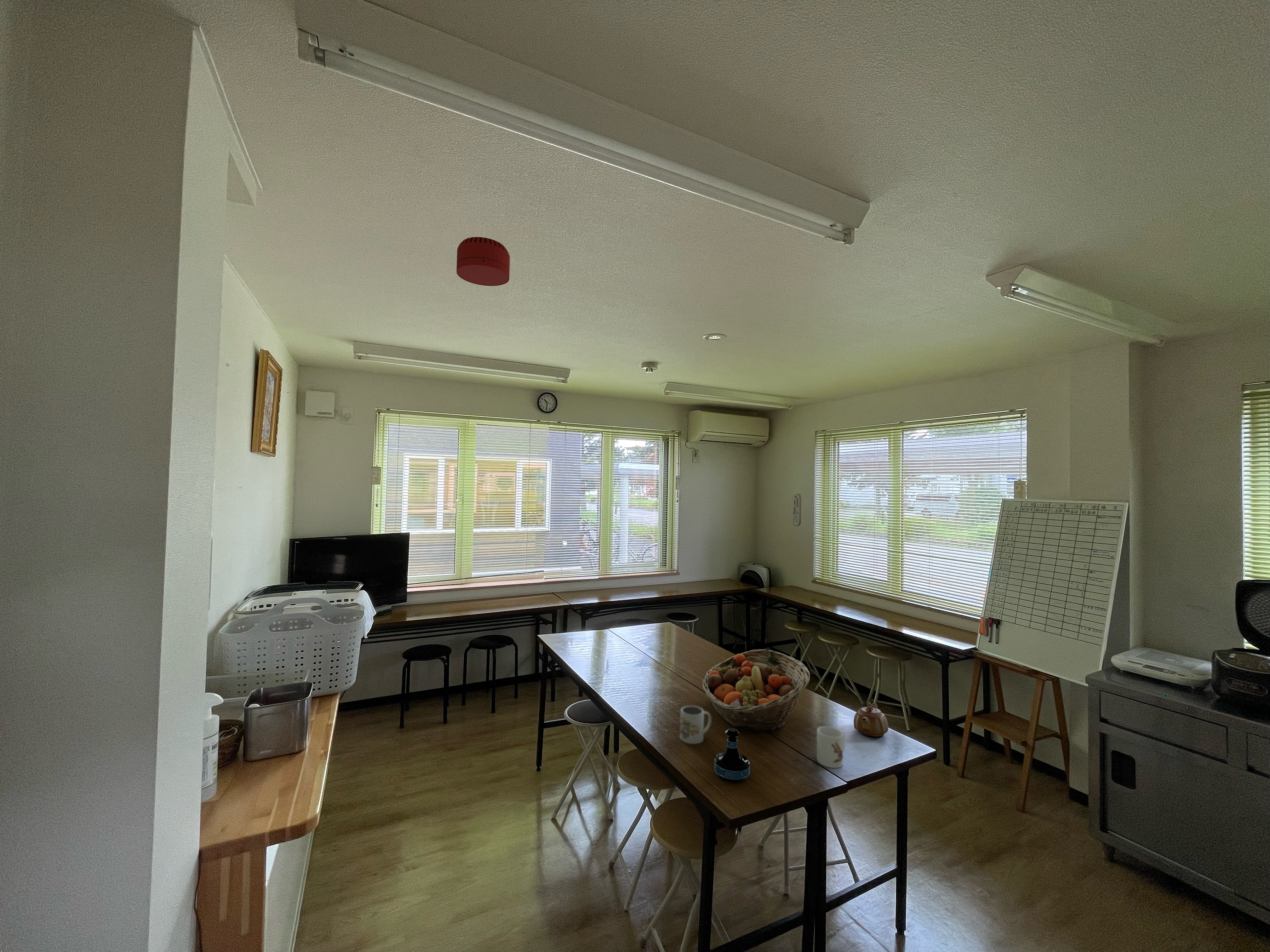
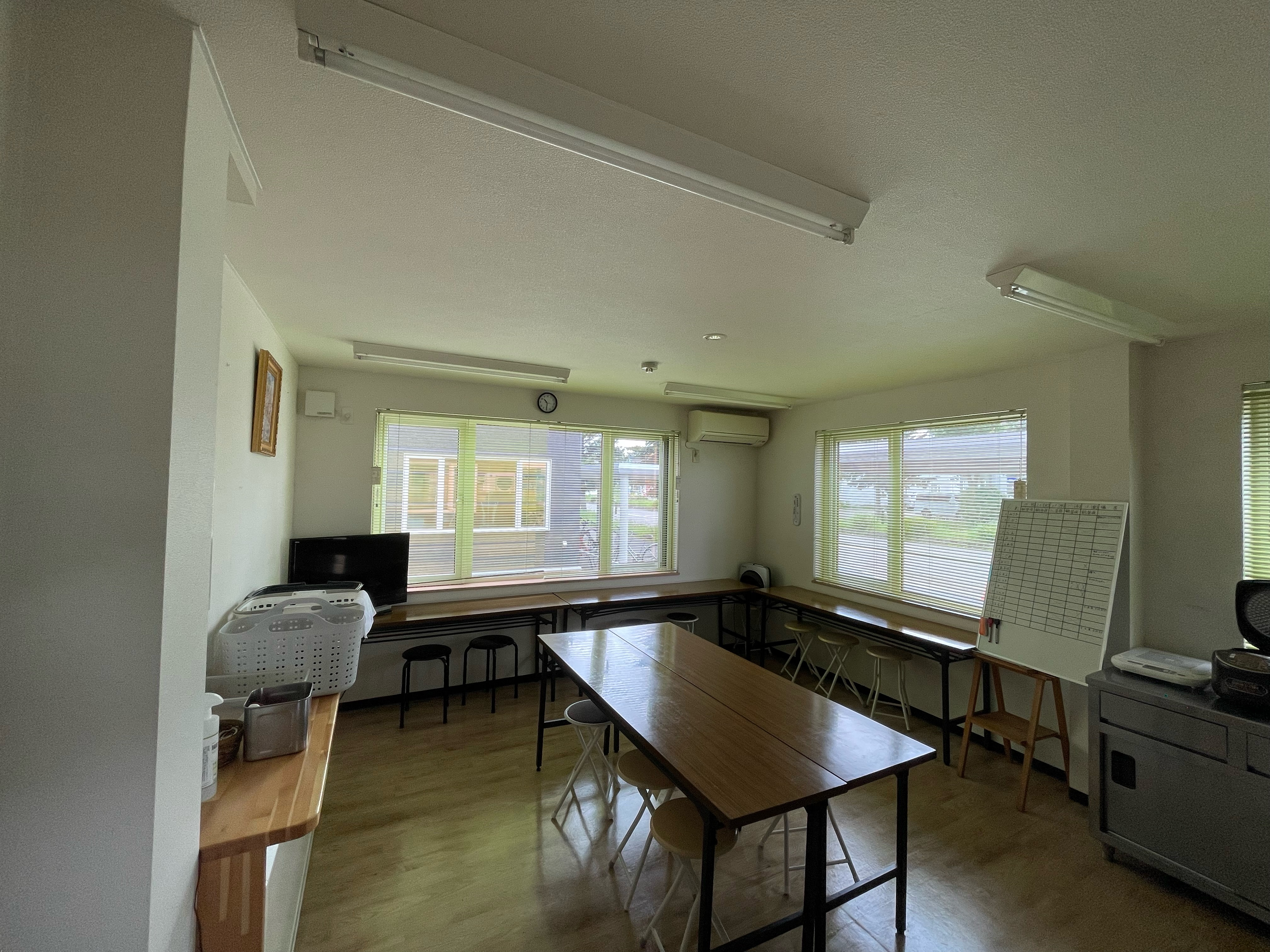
- fruit basket [702,649,810,733]
- mug [816,726,846,768]
- teapot [854,702,889,739]
- mug [680,705,712,744]
- tequila bottle [714,728,750,783]
- smoke detector [456,237,510,286]
